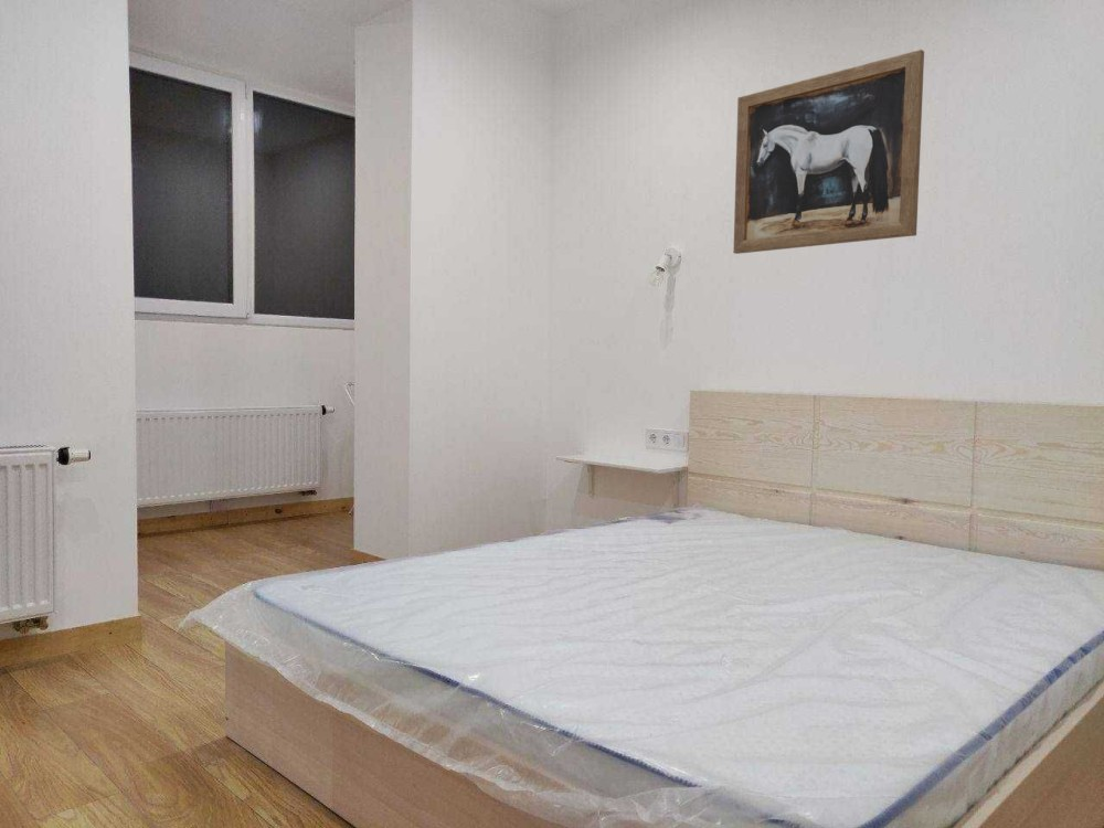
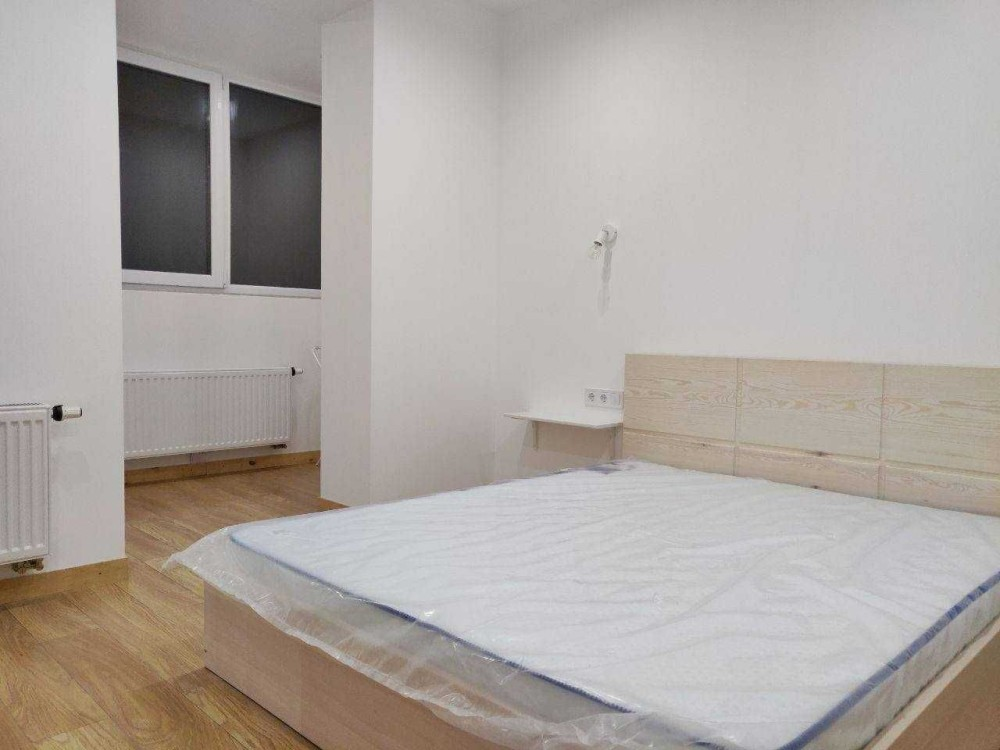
- wall art [732,49,925,255]
